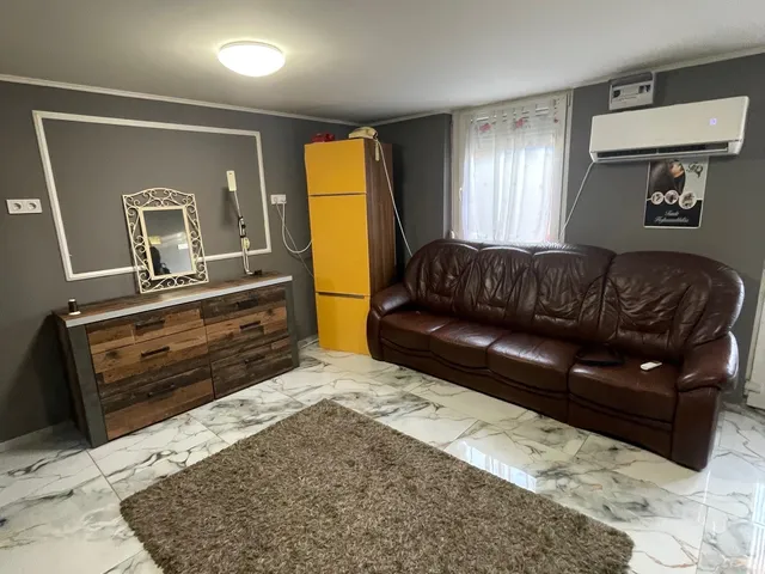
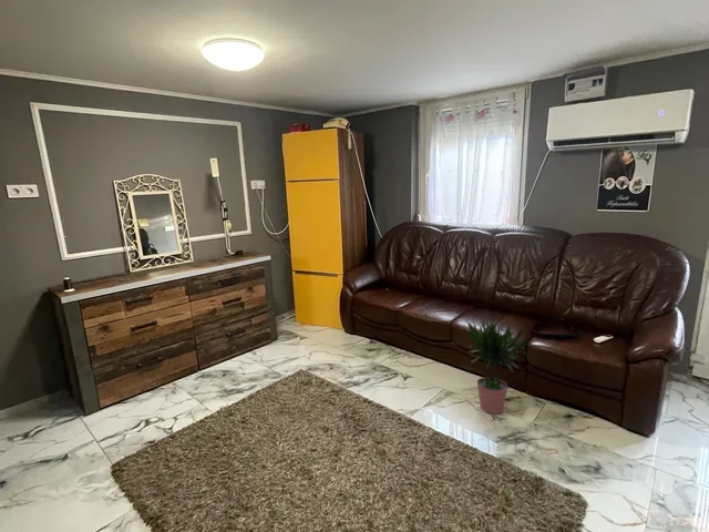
+ potted plant [466,319,530,416]
